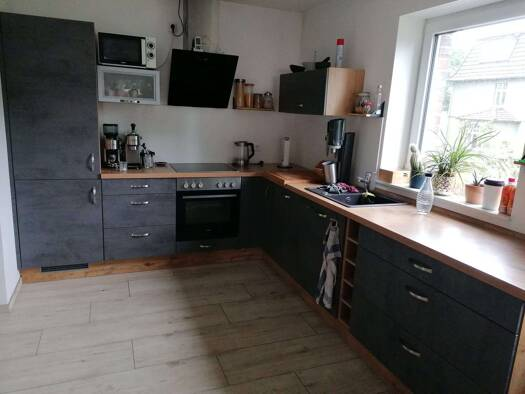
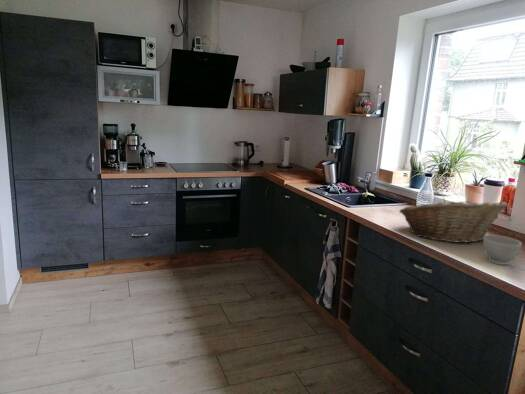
+ fruit basket [398,197,509,244]
+ bowl [483,234,523,266]
